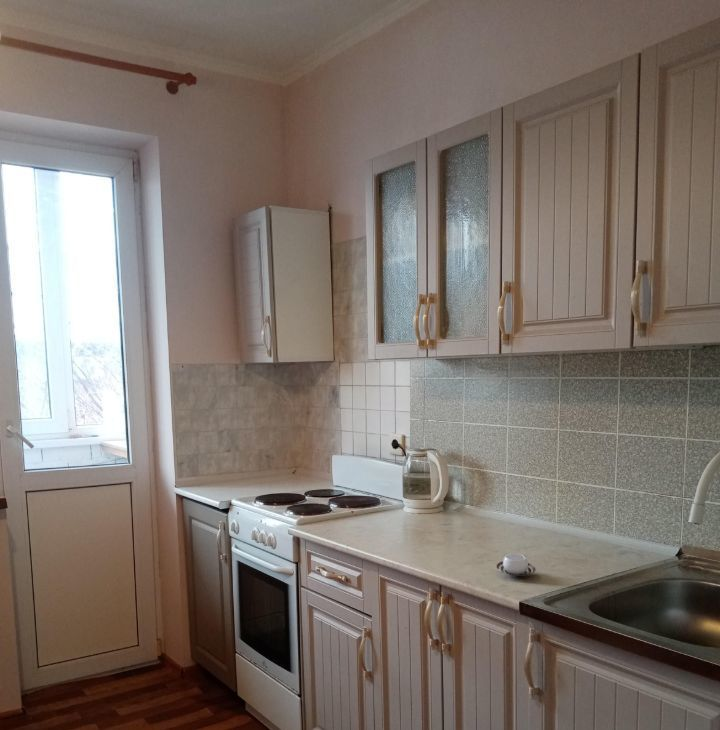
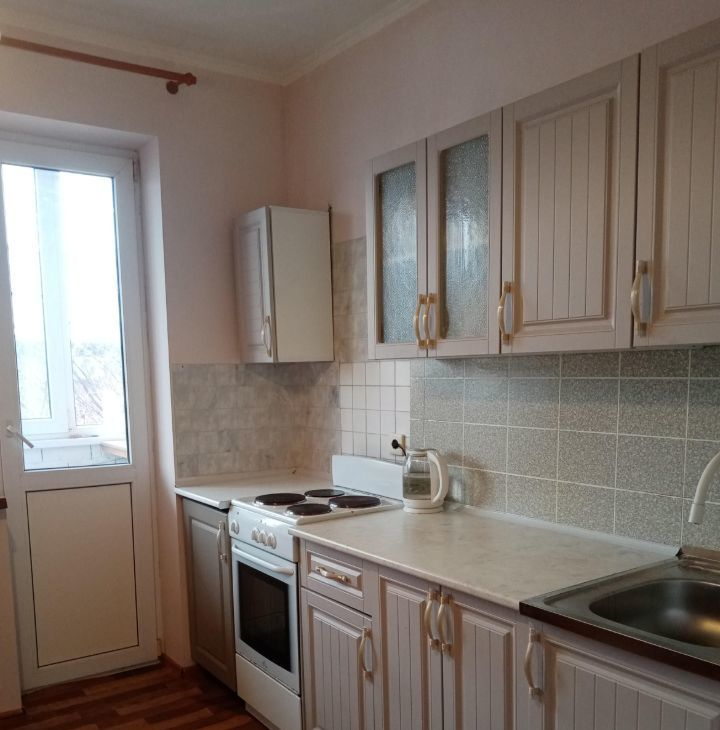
- cup [496,553,537,577]
